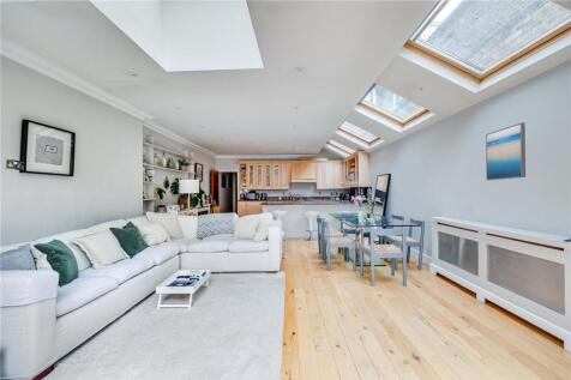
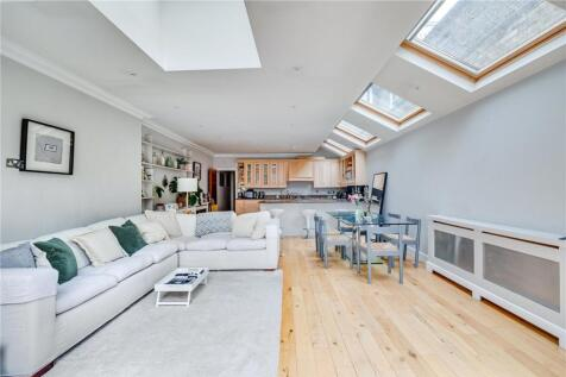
- wall art [485,121,527,181]
